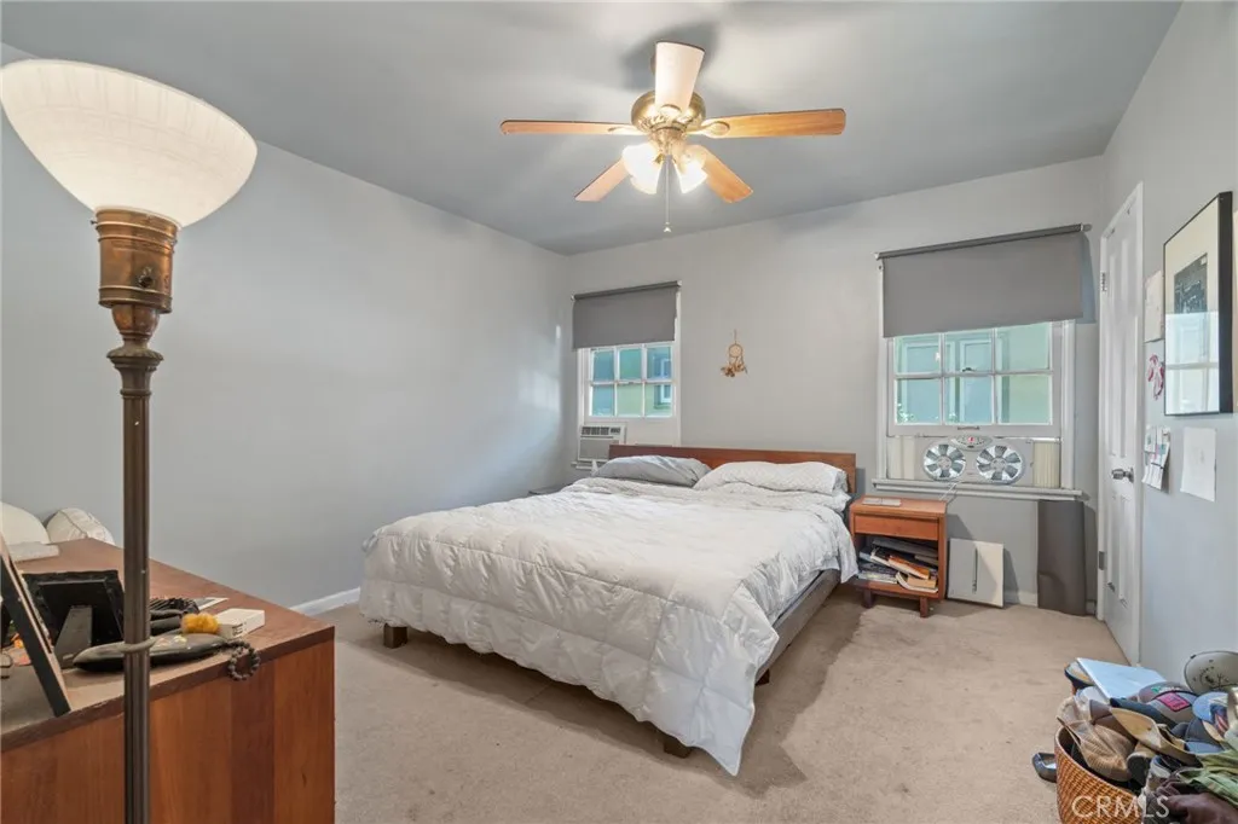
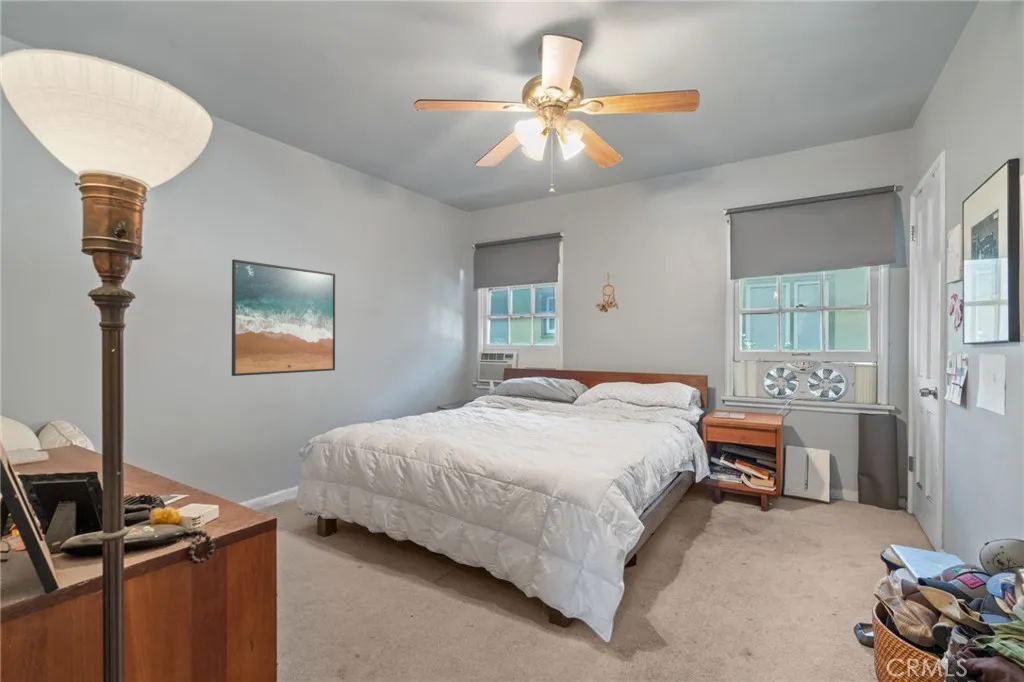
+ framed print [231,258,336,377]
